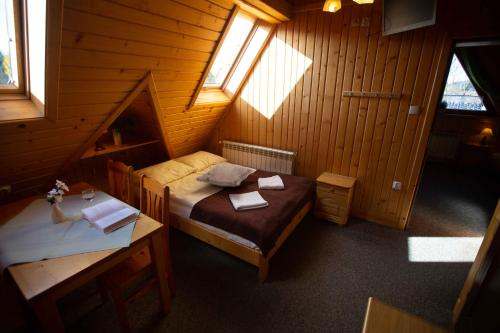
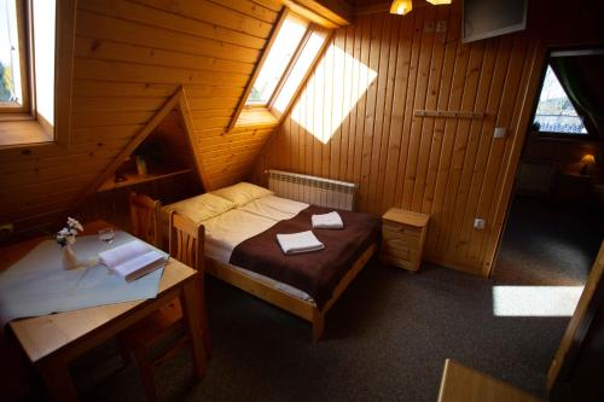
- decorative pillow [194,163,256,187]
